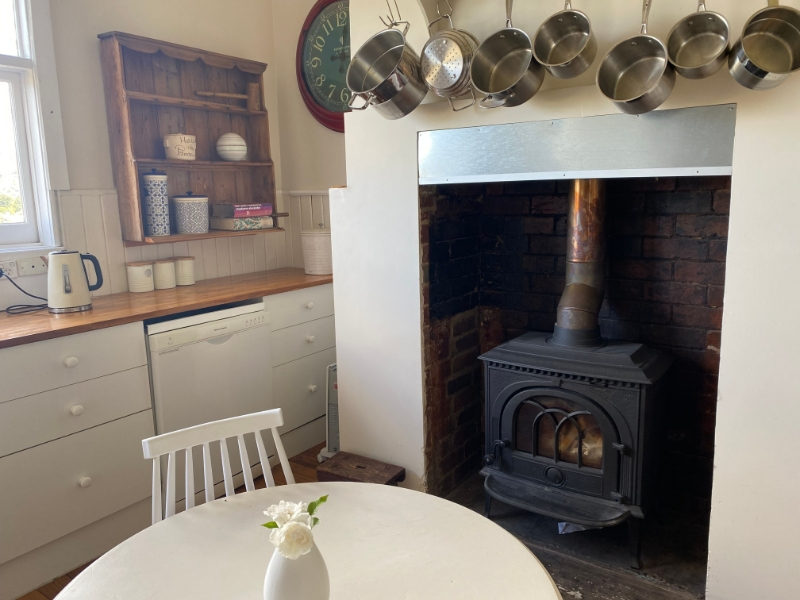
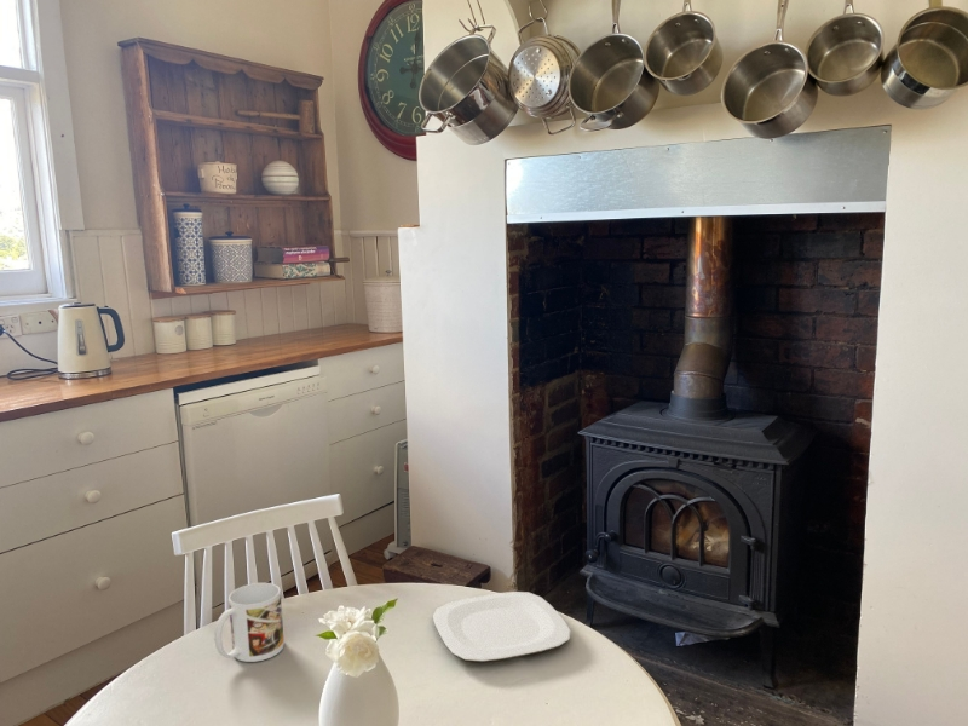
+ plate [432,590,571,663]
+ mug [214,582,286,663]
